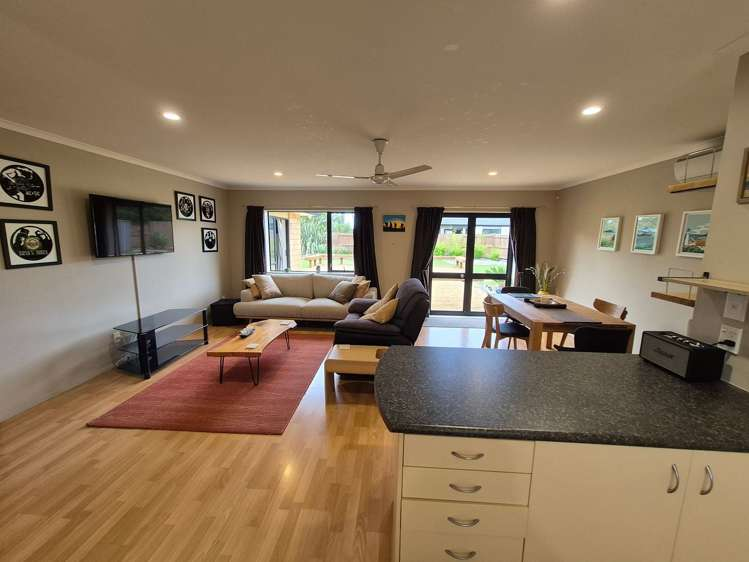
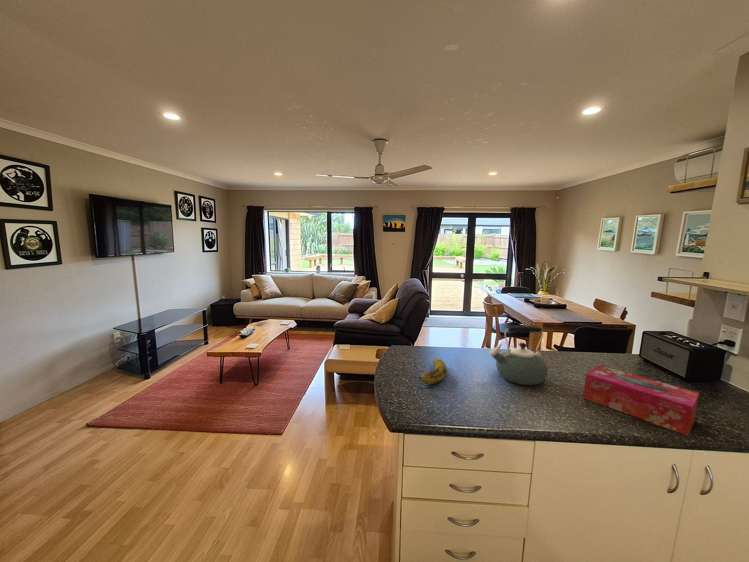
+ fruit [412,358,448,385]
+ kettle [488,324,549,386]
+ tissue box [582,364,700,437]
